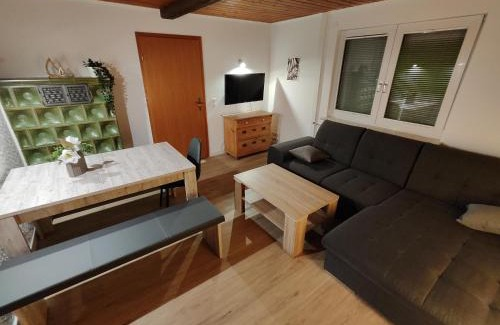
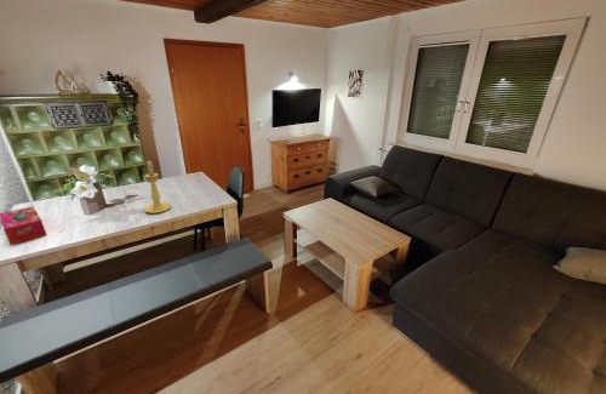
+ candle holder [143,159,172,215]
+ tissue box [0,205,47,246]
